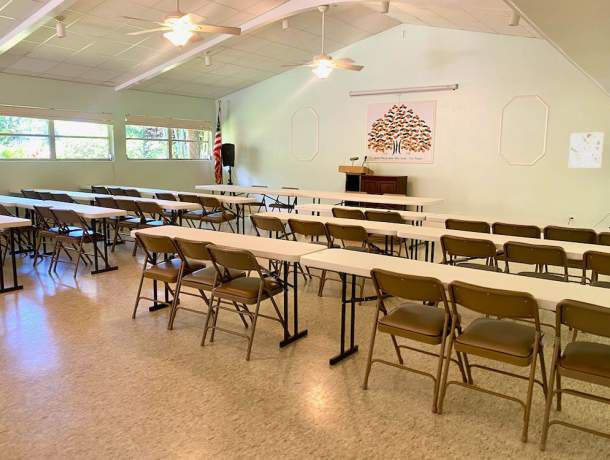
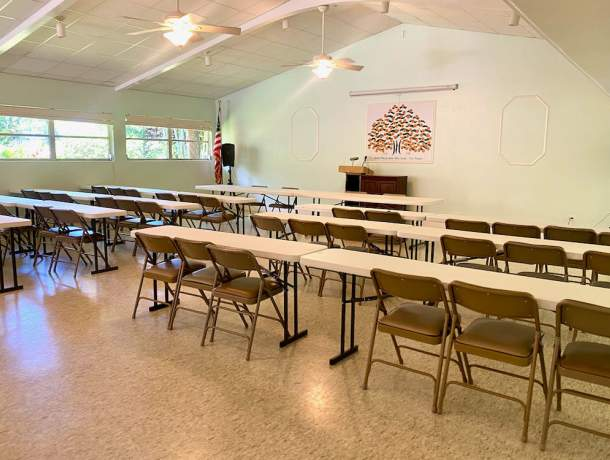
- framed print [567,131,605,169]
